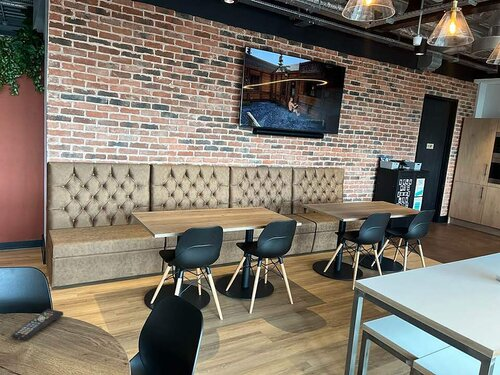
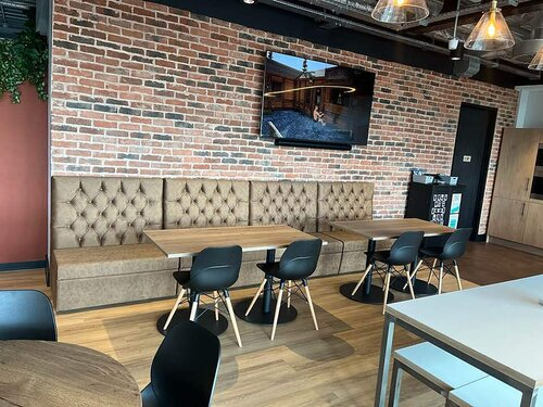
- remote control [10,308,64,341]
